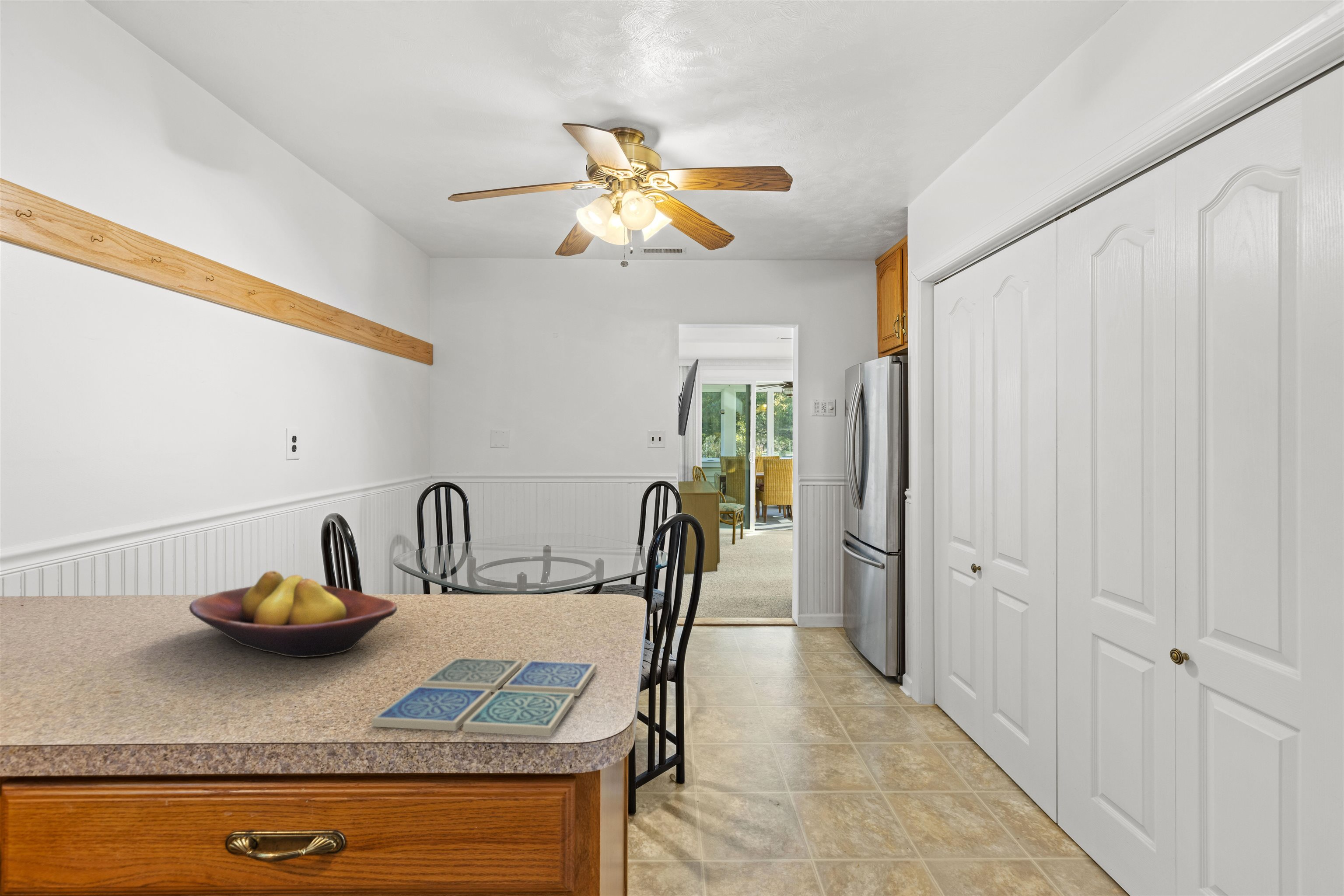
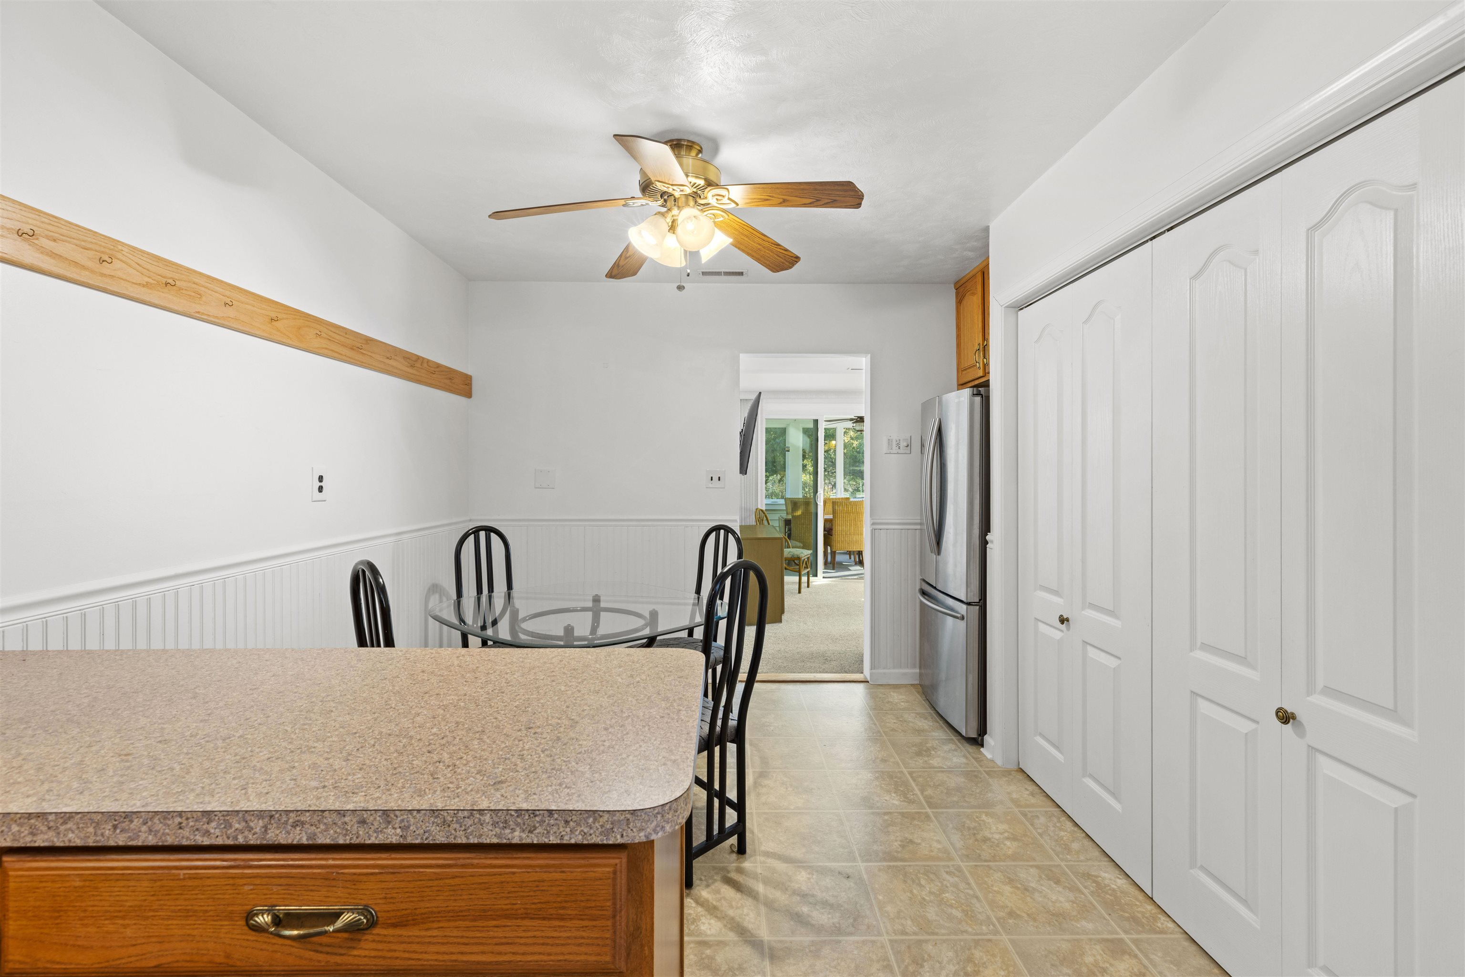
- drink coaster [371,657,597,737]
- fruit bowl [189,570,398,658]
